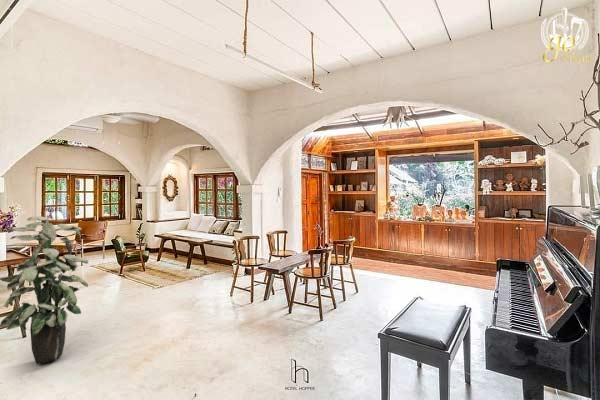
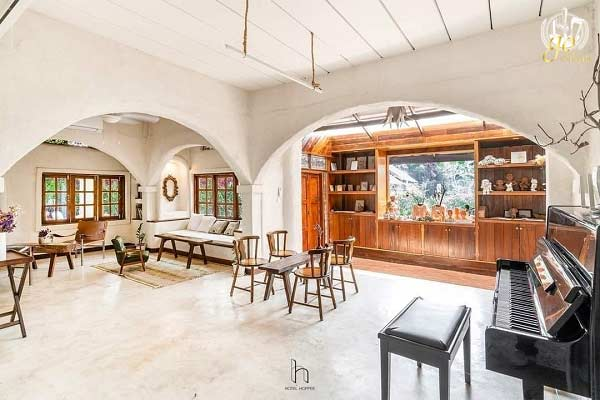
- indoor plant [0,215,89,365]
